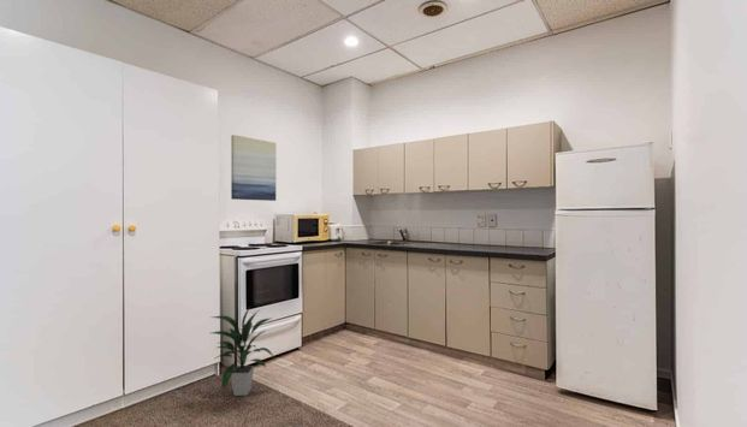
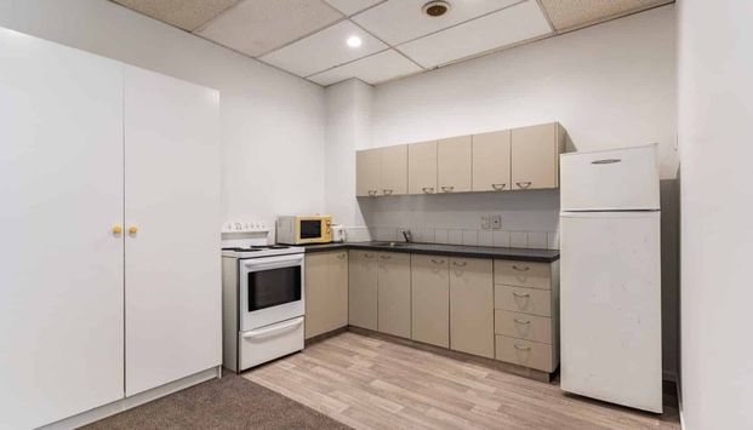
- indoor plant [211,306,275,397]
- wall art [230,134,277,202]
